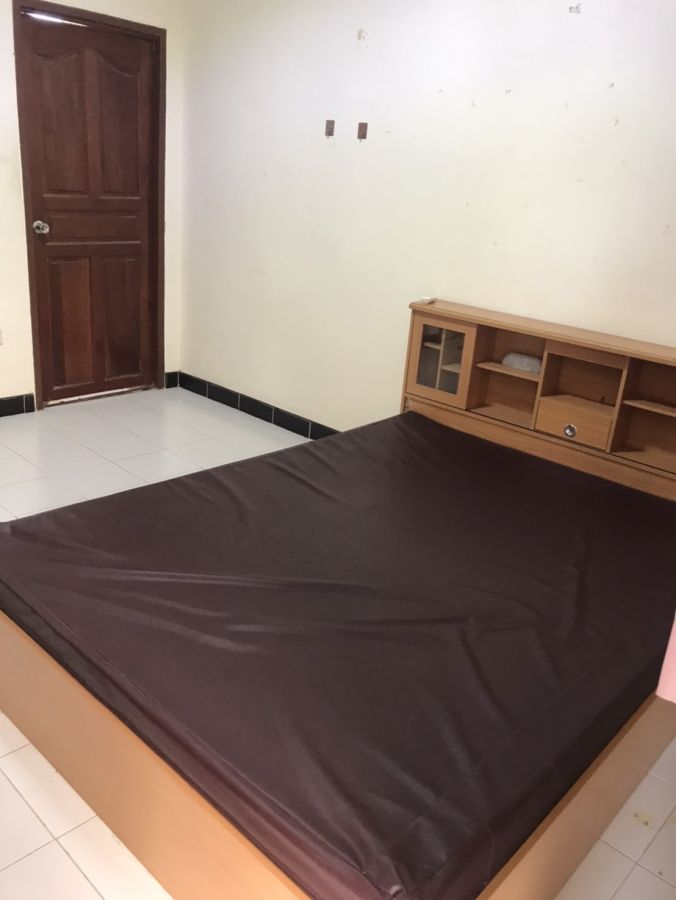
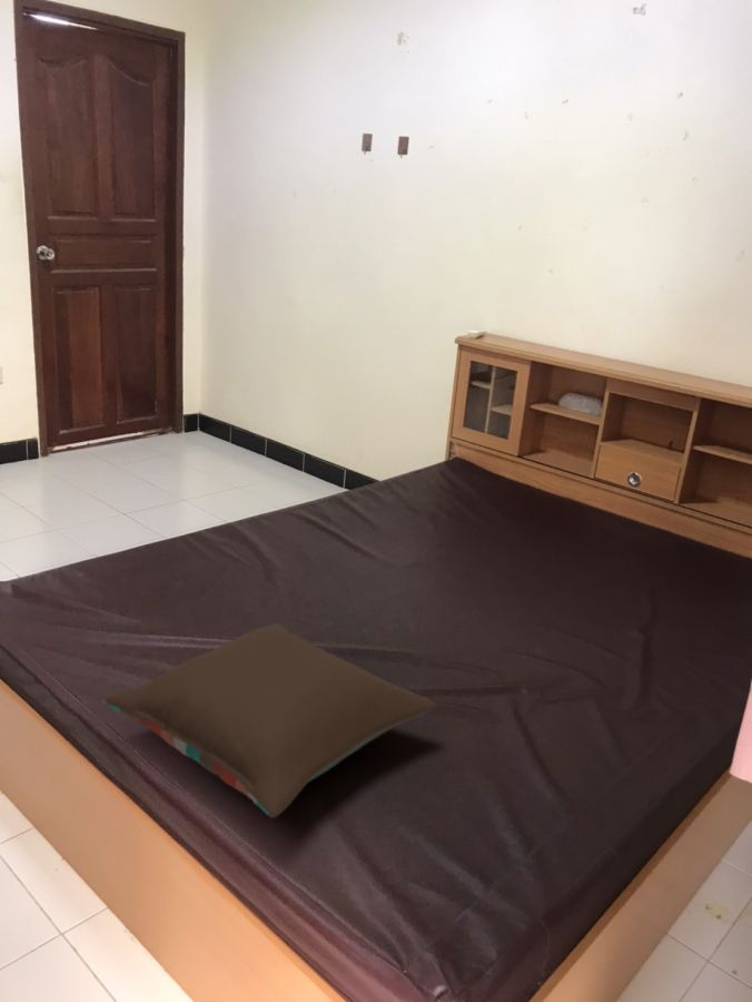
+ pillow [102,622,438,819]
